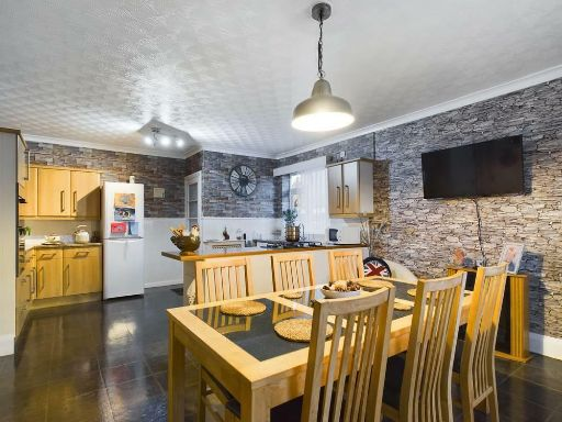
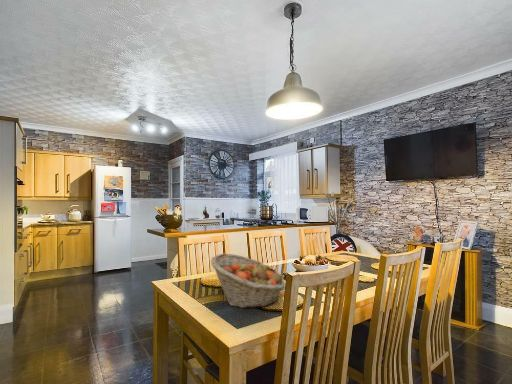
+ fruit basket [210,253,286,309]
